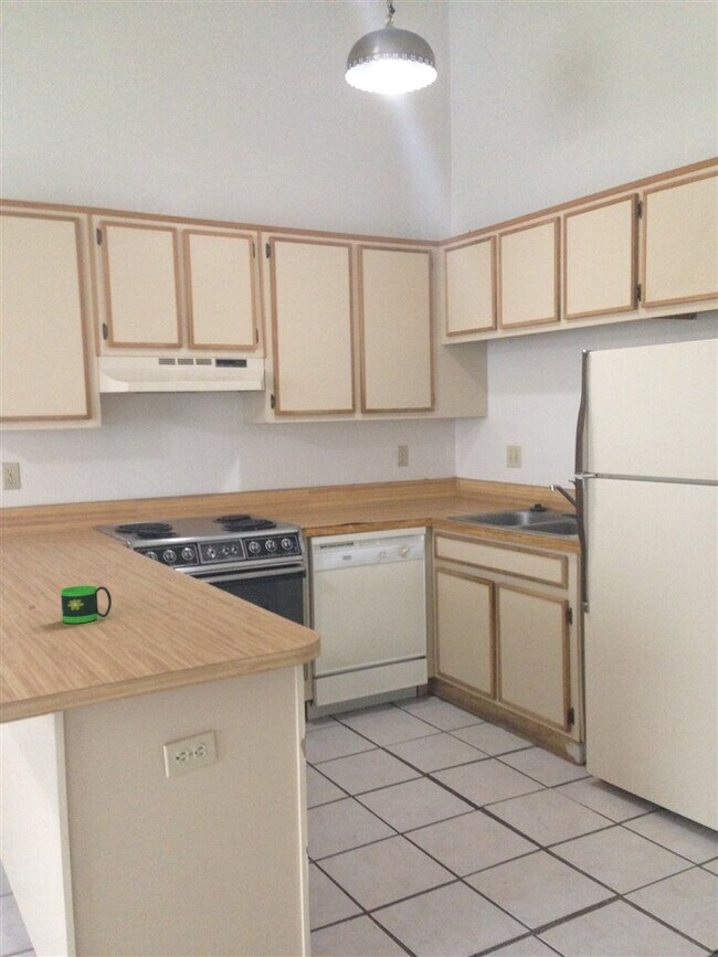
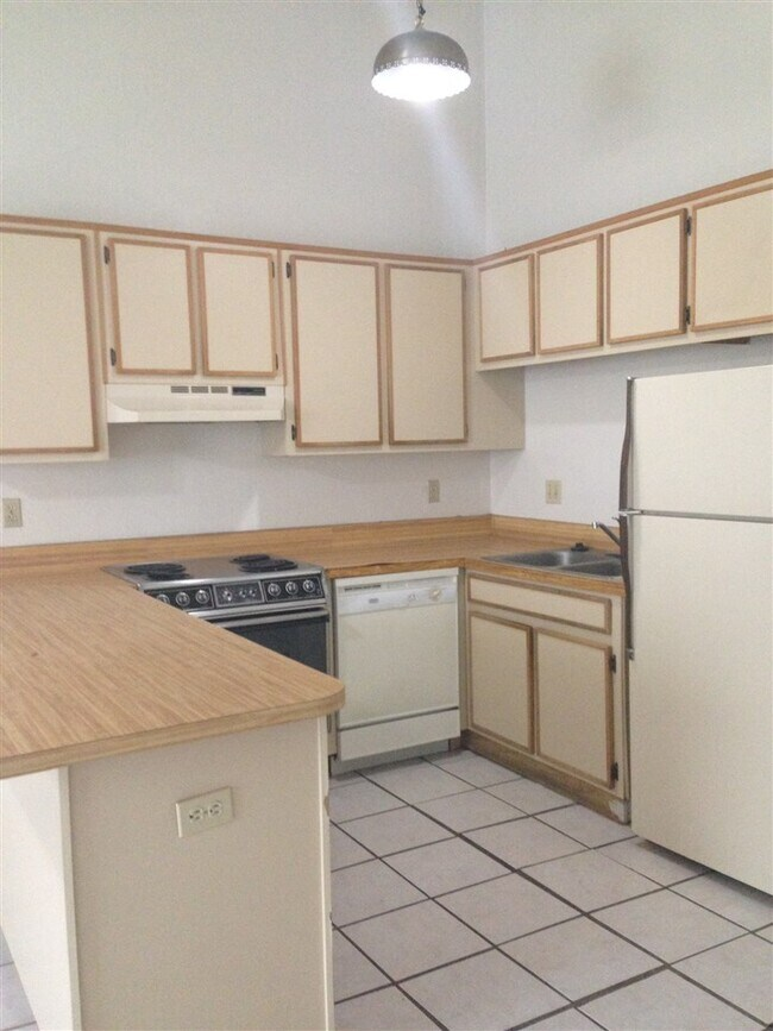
- mug [60,585,113,624]
